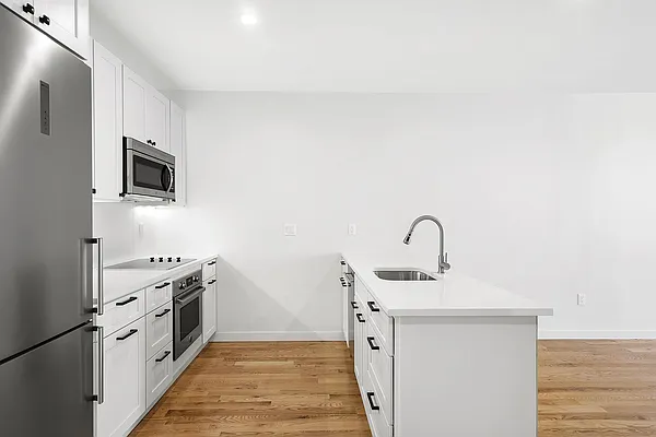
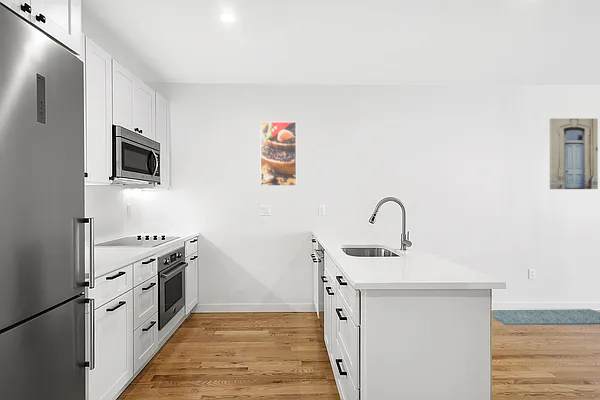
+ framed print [259,121,297,187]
+ rug [492,308,600,326]
+ wall art [549,117,599,190]
